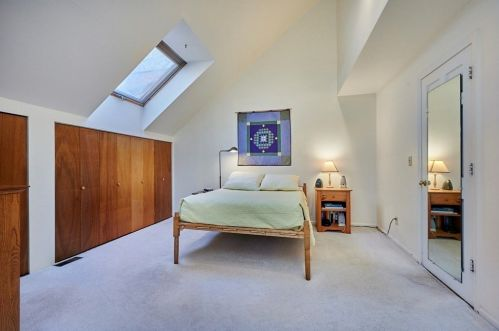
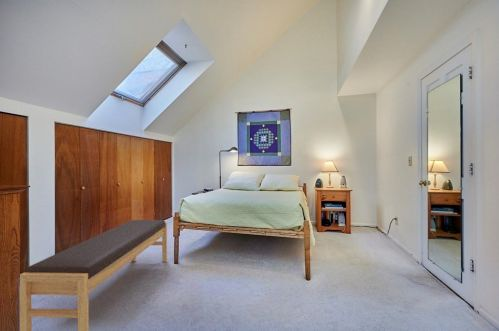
+ bench [19,219,168,331]
